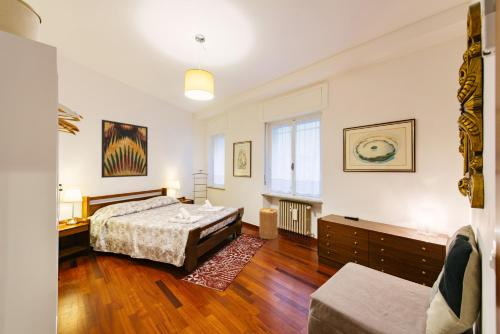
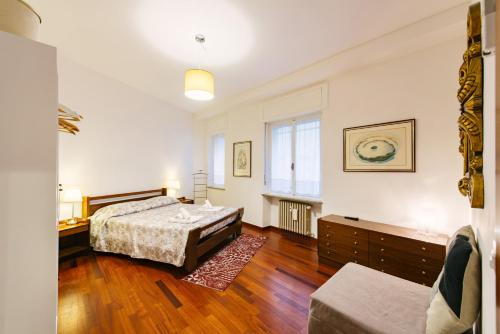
- wall art [101,119,149,179]
- basket [258,207,279,240]
